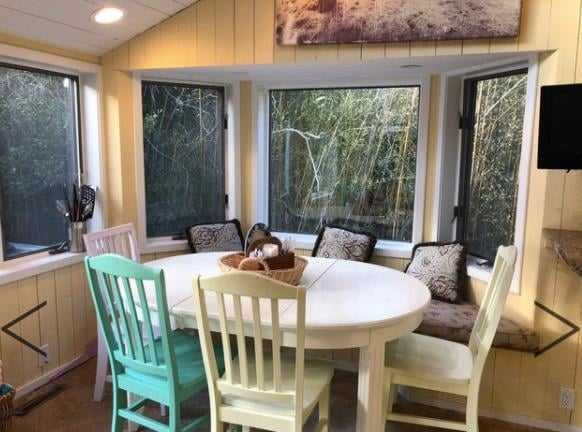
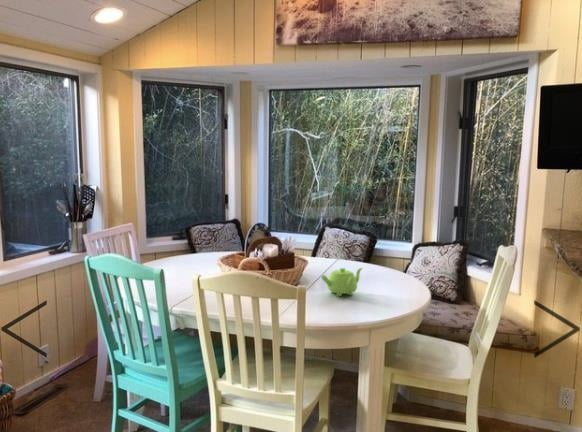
+ teapot [320,267,364,297]
